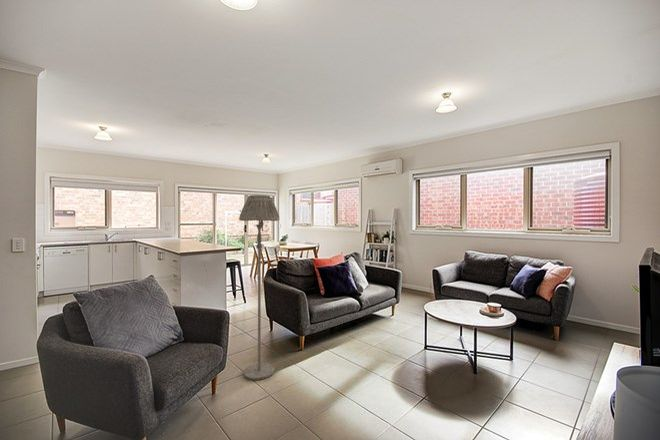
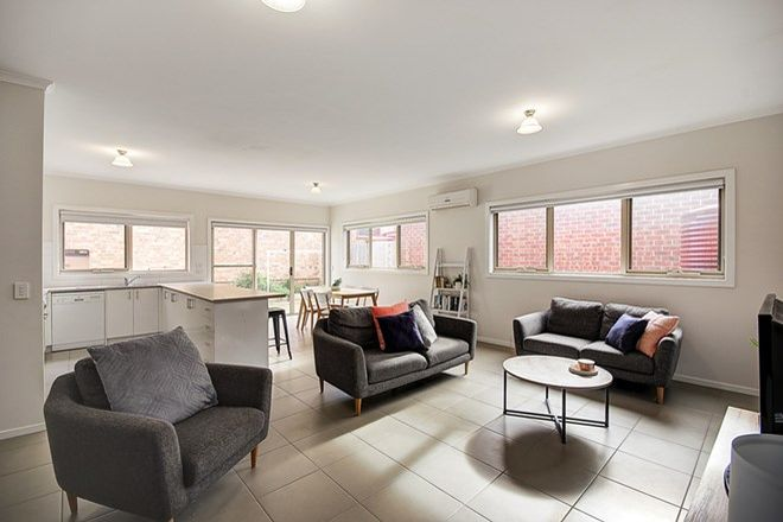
- floor lamp [238,194,280,381]
